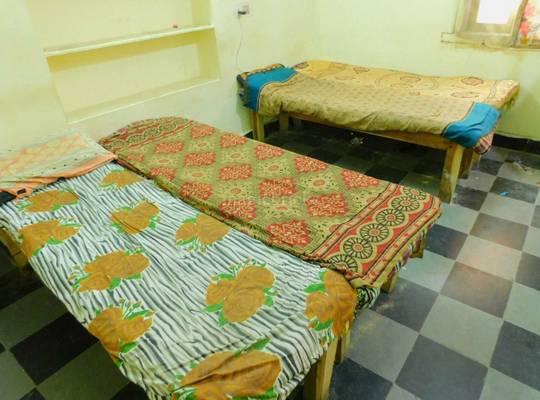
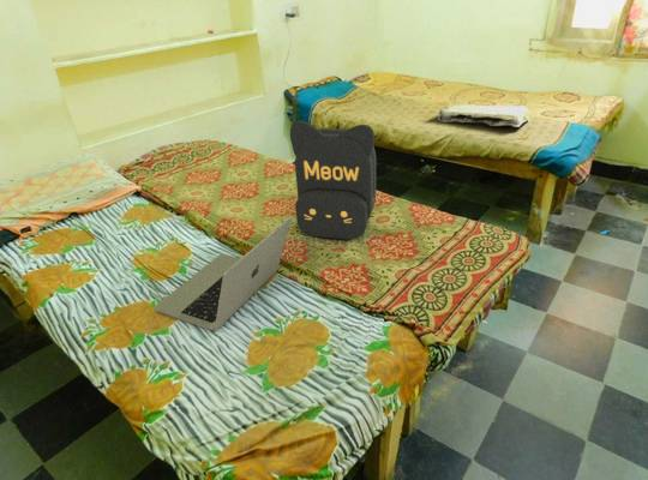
+ backpack [289,120,377,240]
+ stone plaque [437,103,530,128]
+ laptop [152,216,293,331]
